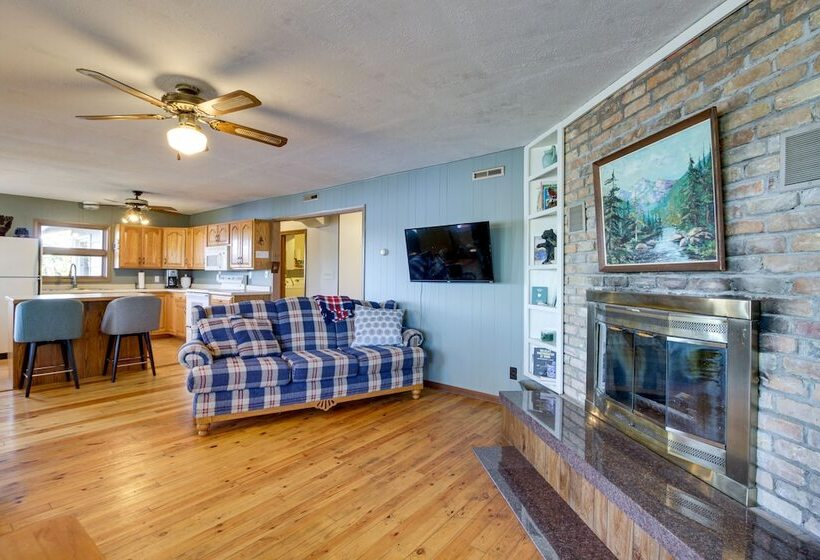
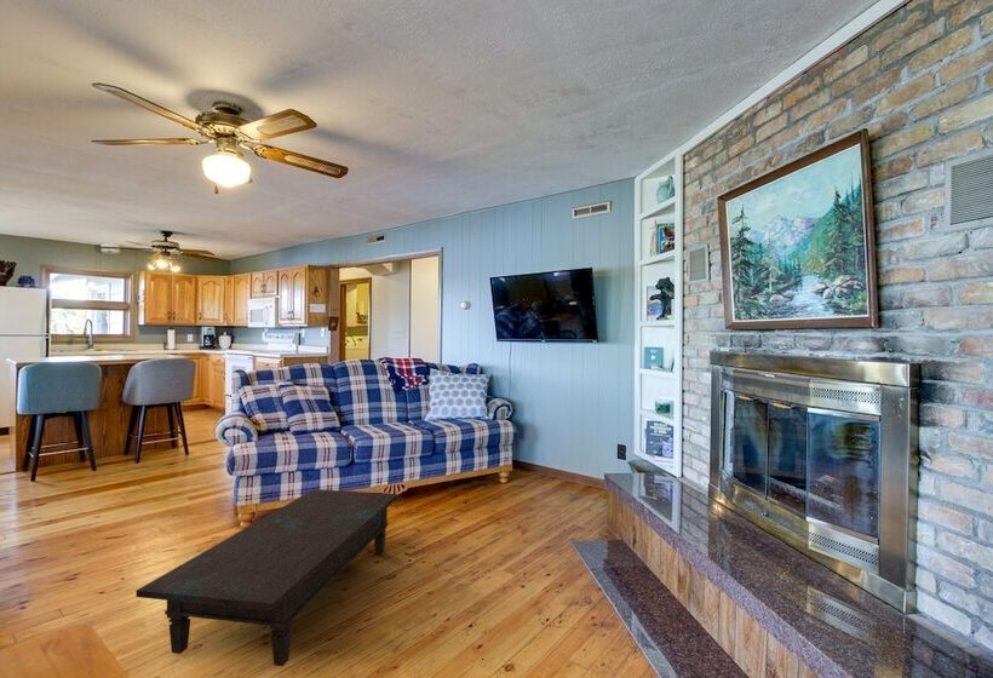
+ coffee table [134,488,400,667]
